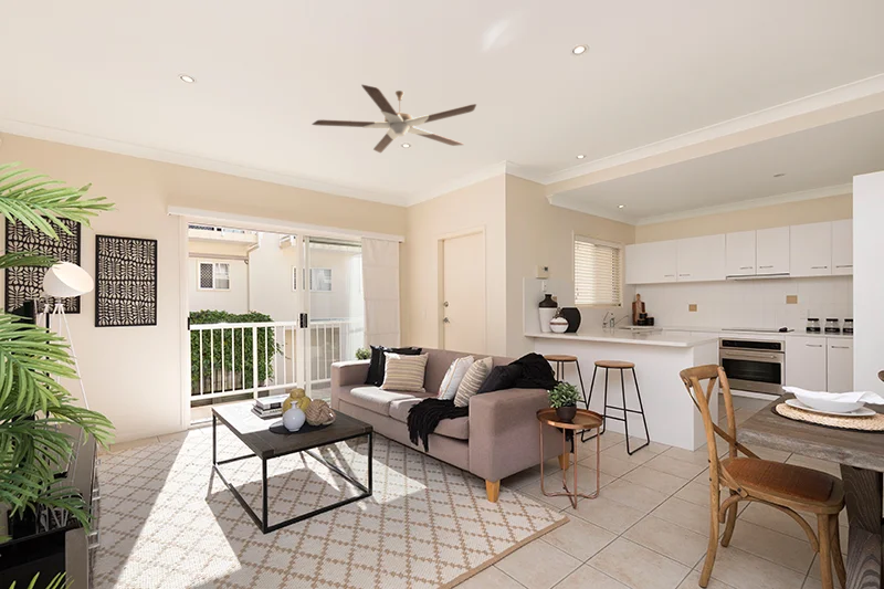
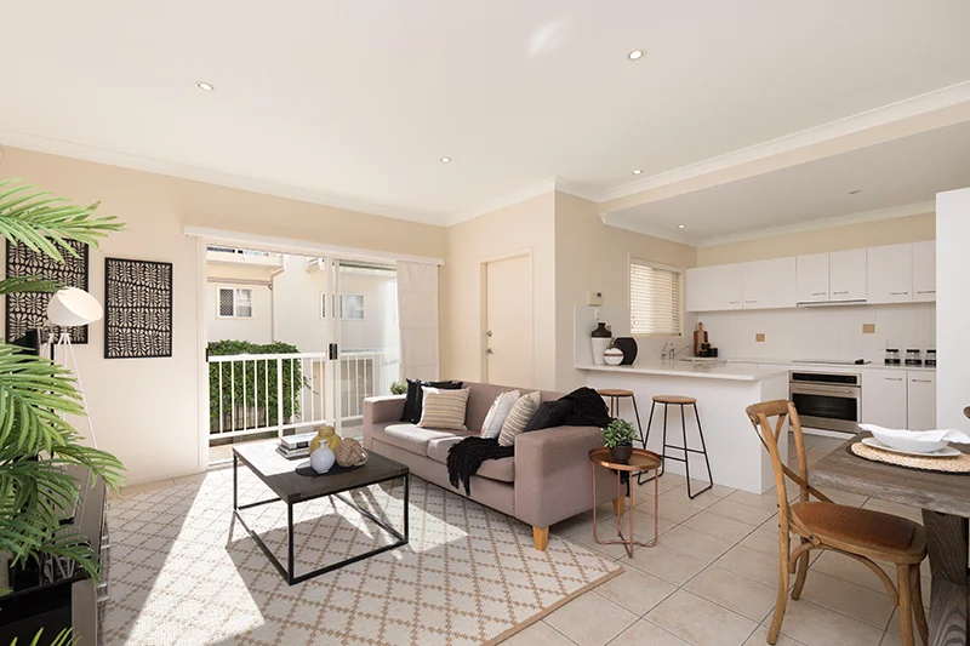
- ceiling fan [311,84,477,154]
